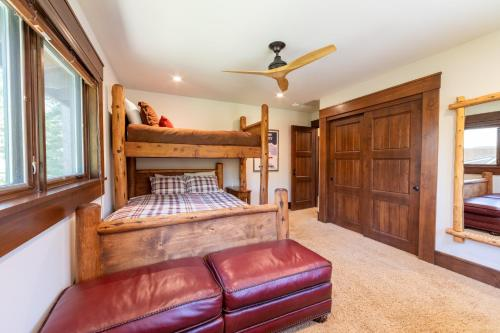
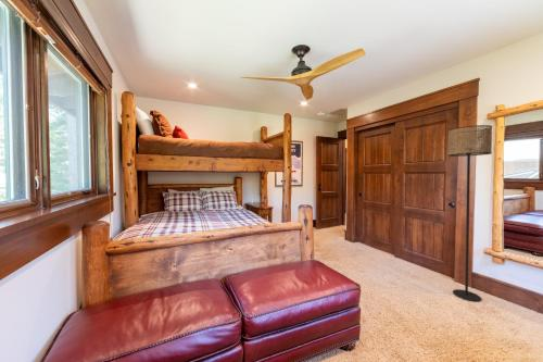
+ floor lamp [447,124,493,302]
